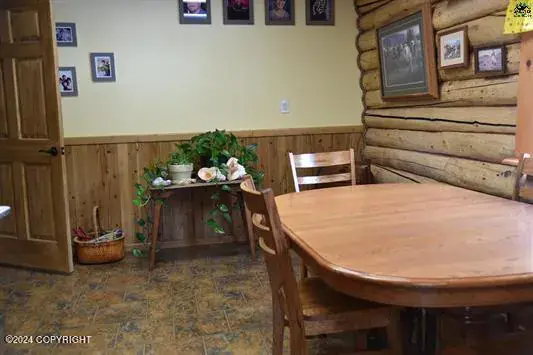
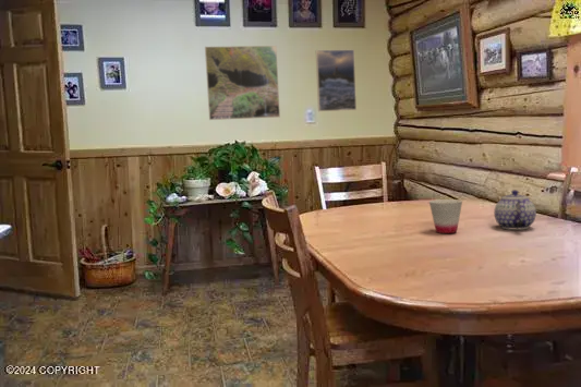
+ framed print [315,49,358,112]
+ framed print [204,45,281,121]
+ cup [428,198,463,234]
+ teapot [493,189,537,230]
